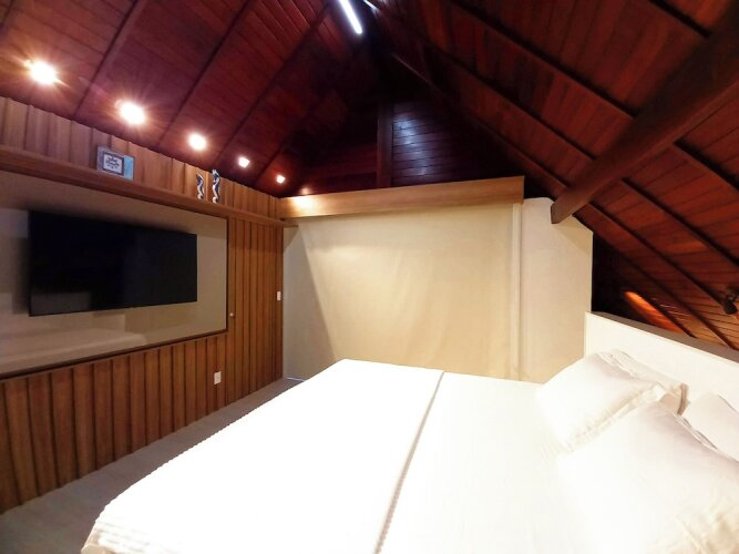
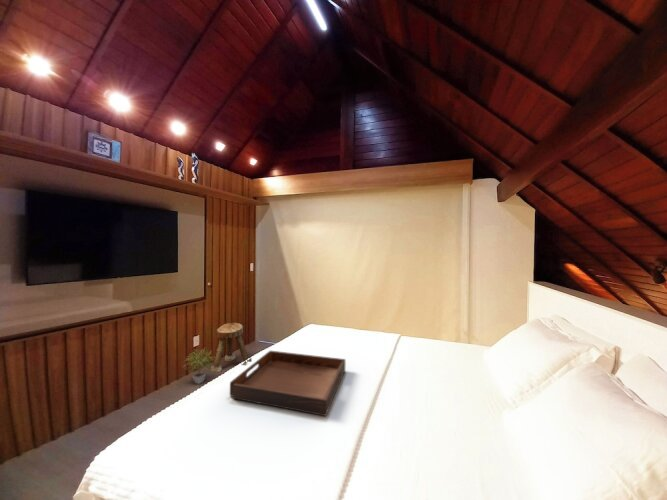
+ potted plant [182,346,215,385]
+ serving tray [229,350,346,417]
+ stool [210,322,253,374]
